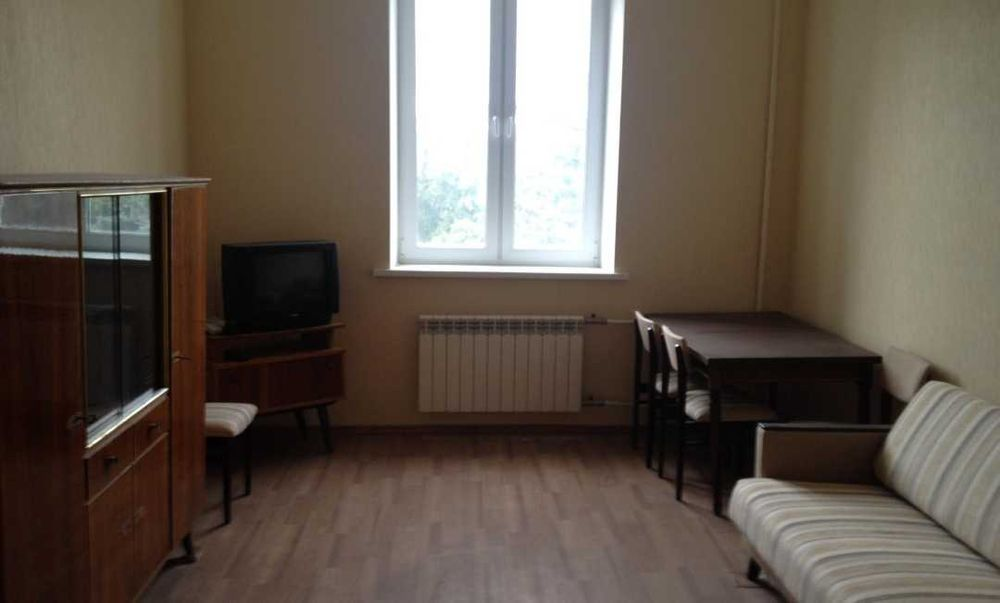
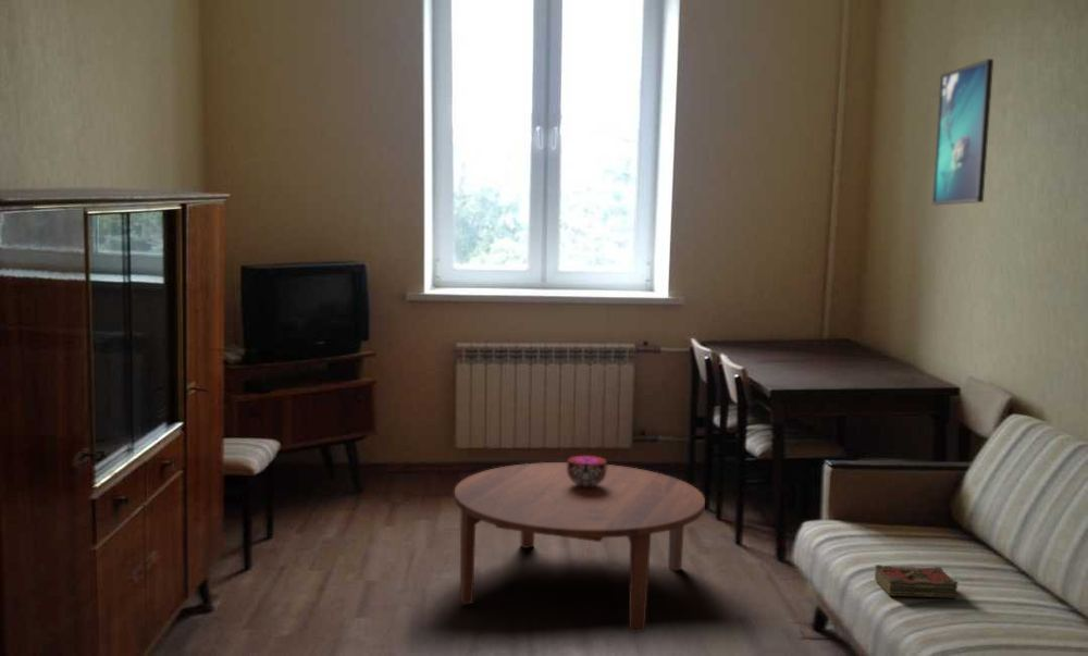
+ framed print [931,58,994,206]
+ coffee table [454,461,706,634]
+ book [874,564,960,598]
+ decorative bowl [566,455,608,487]
